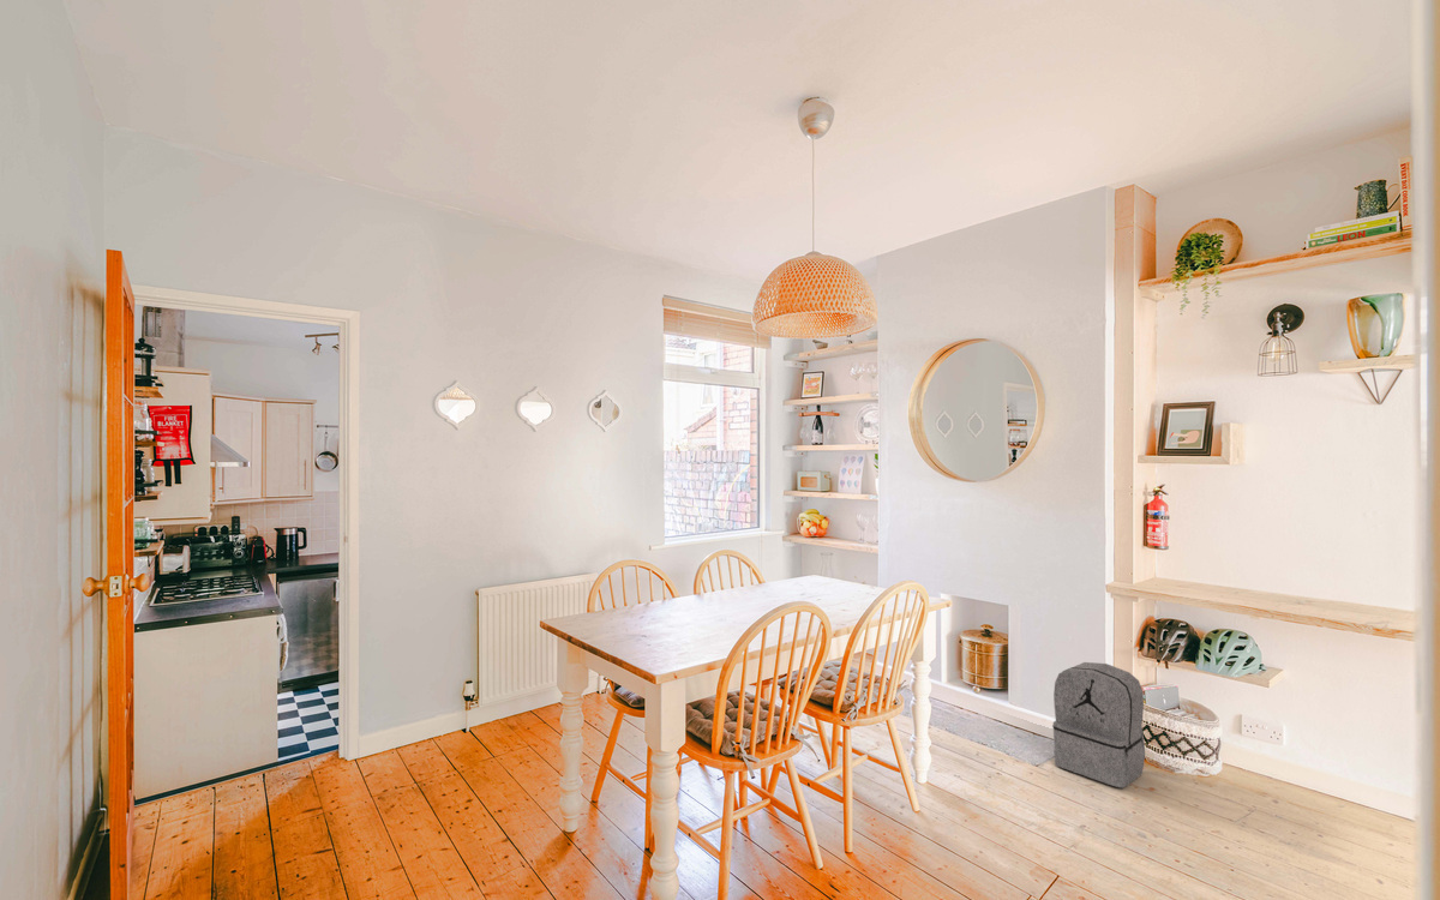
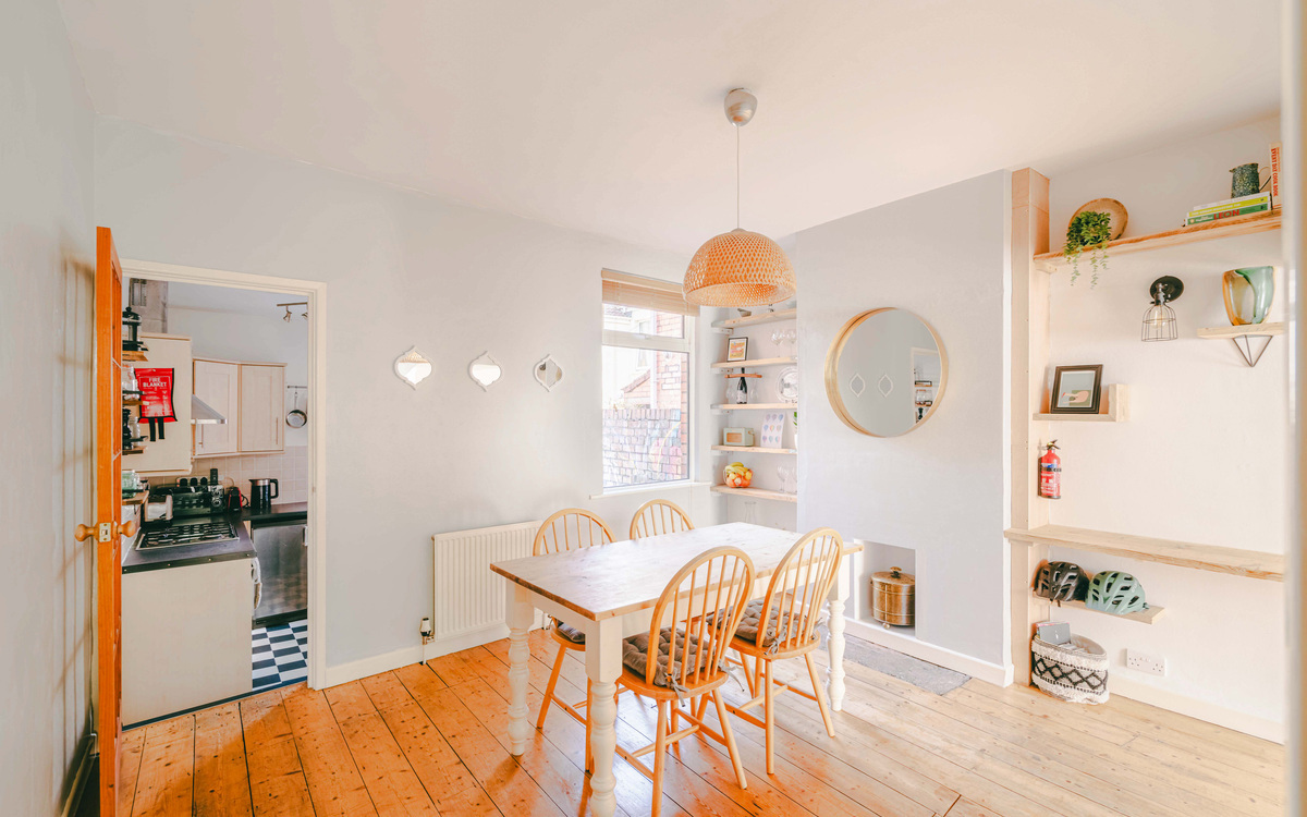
- backpack [1051,661,1146,788]
